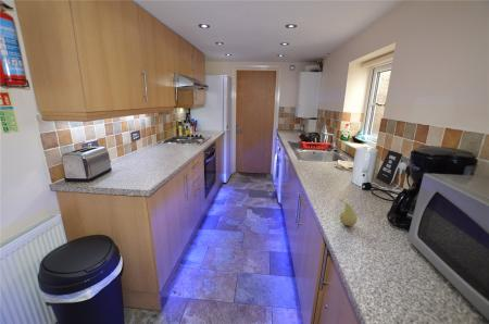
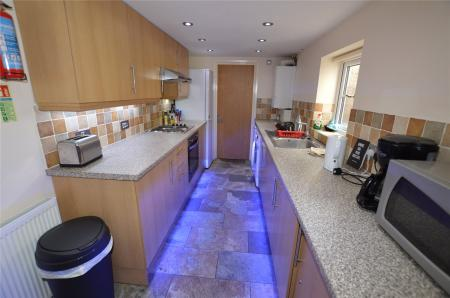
- fruit [339,198,359,227]
